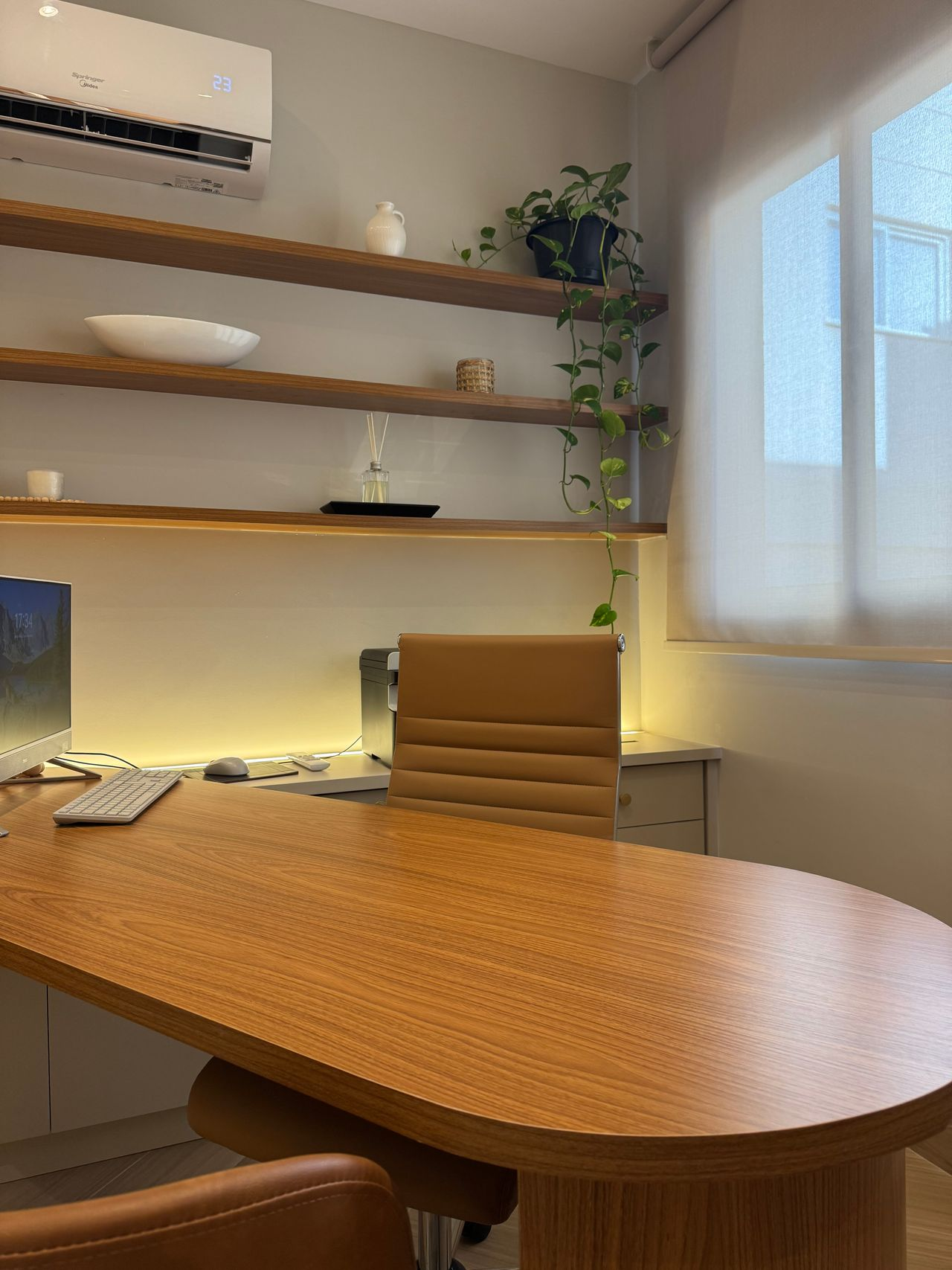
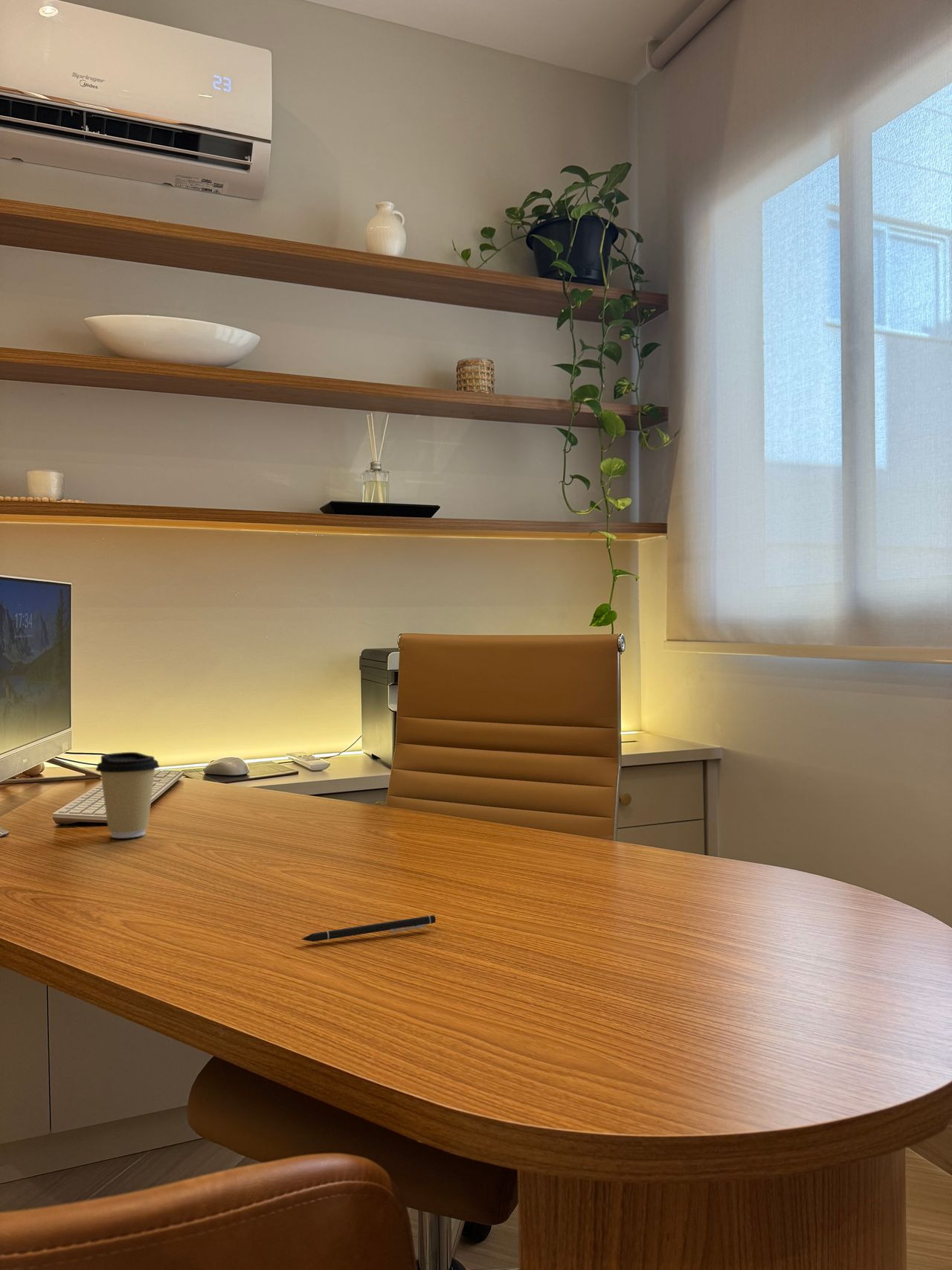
+ pen [300,914,437,943]
+ coffee cup [94,751,161,839]
